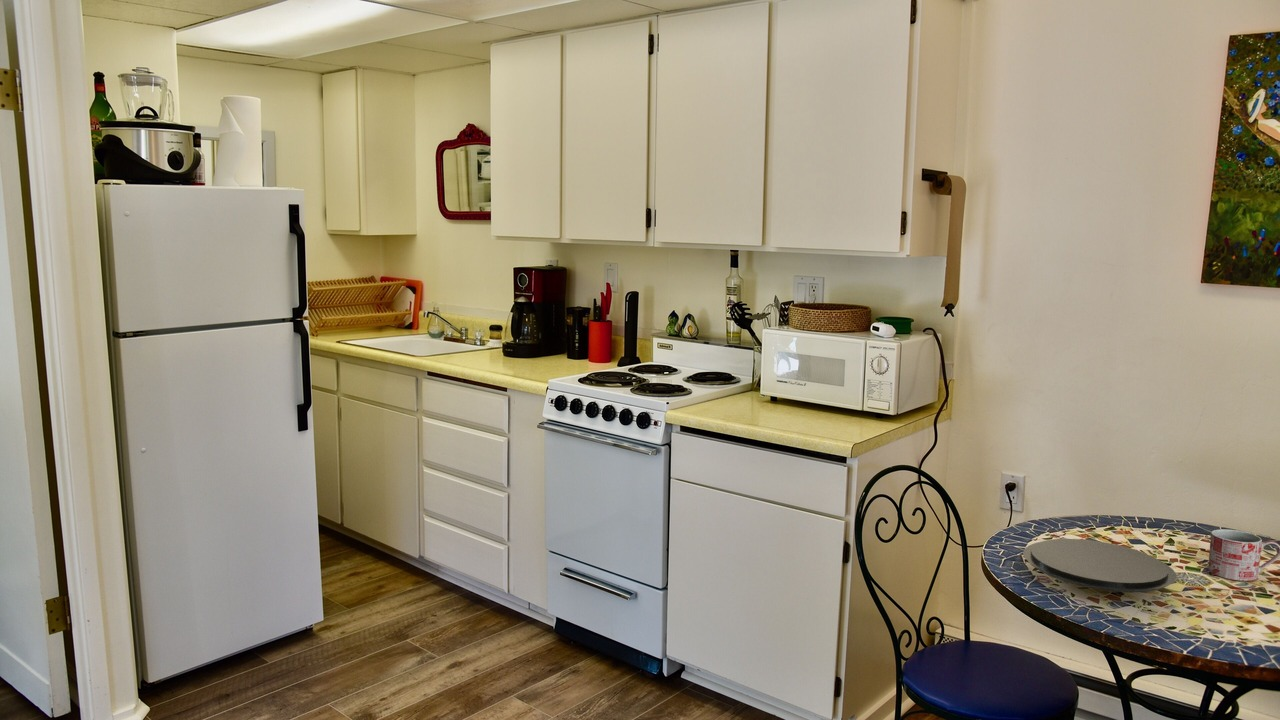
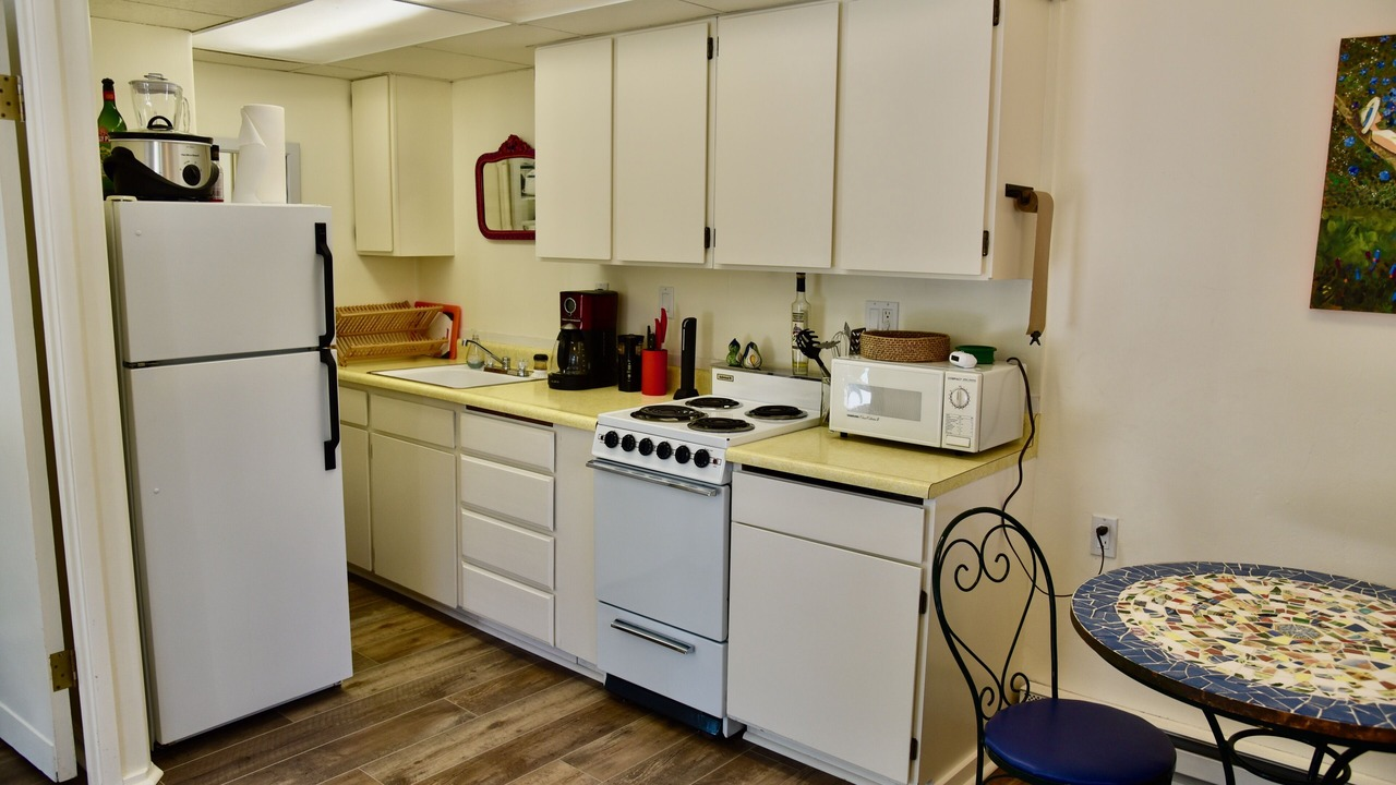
- mug [1207,528,1280,582]
- plate [1022,538,1178,593]
